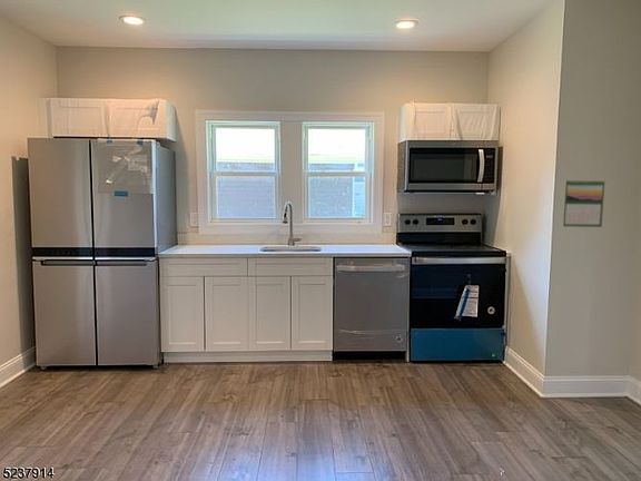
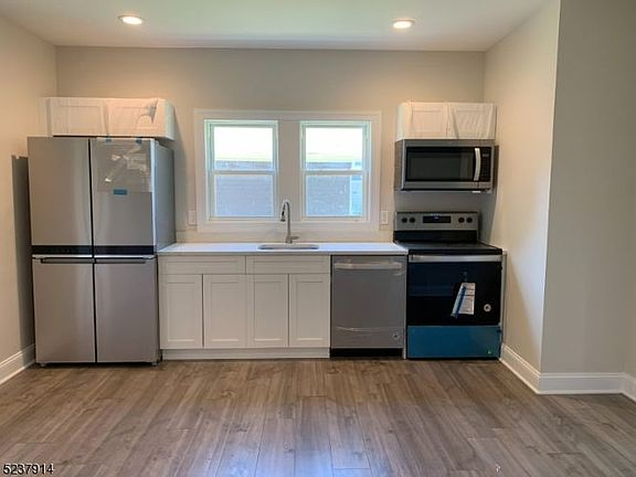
- calendar [562,178,605,228]
